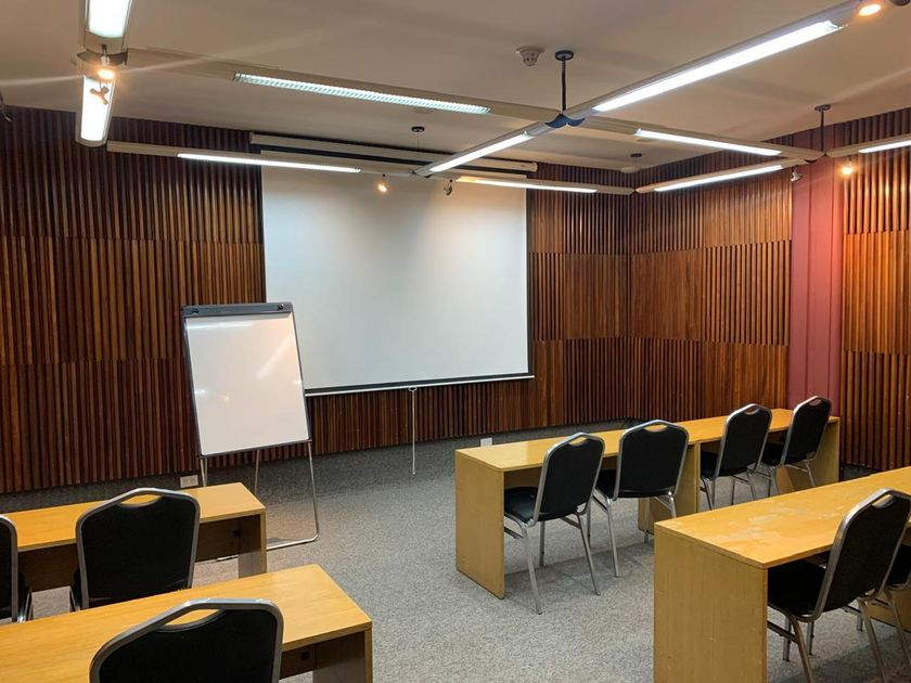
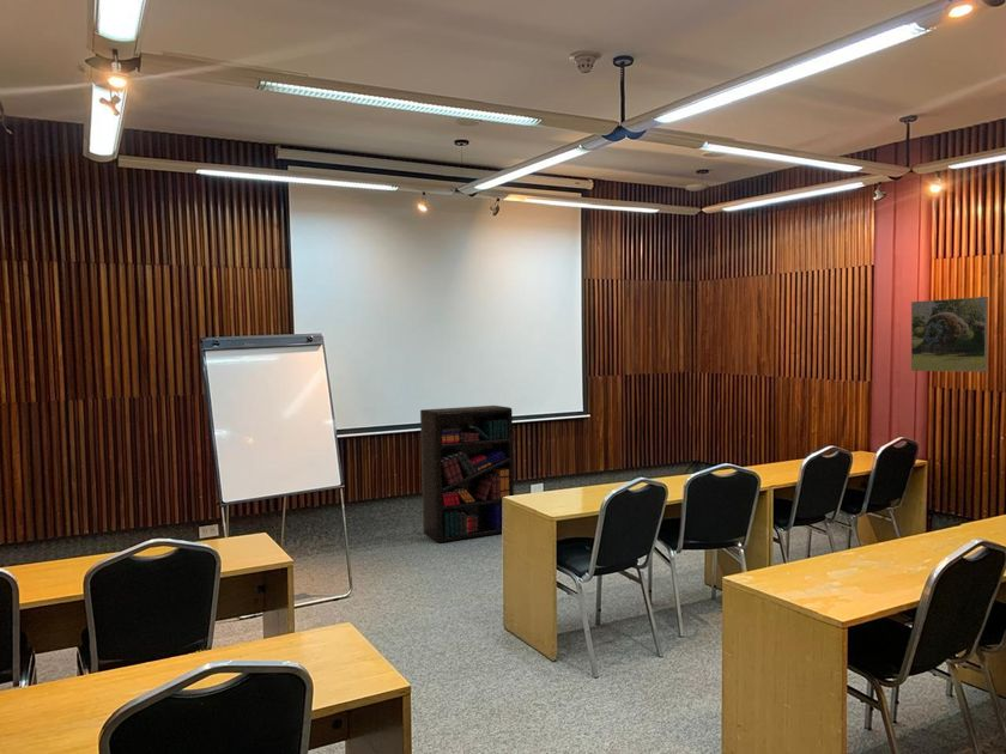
+ bookshelf [419,405,515,543]
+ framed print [910,296,989,373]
